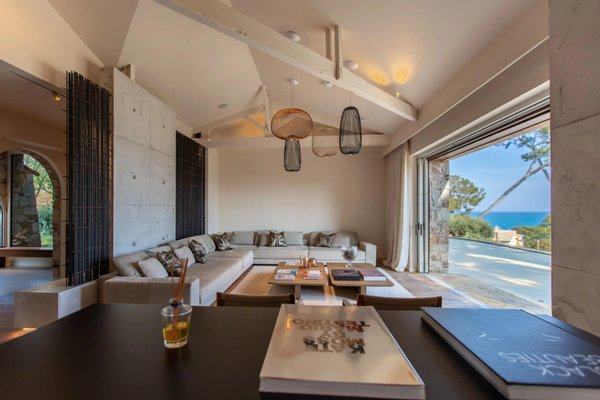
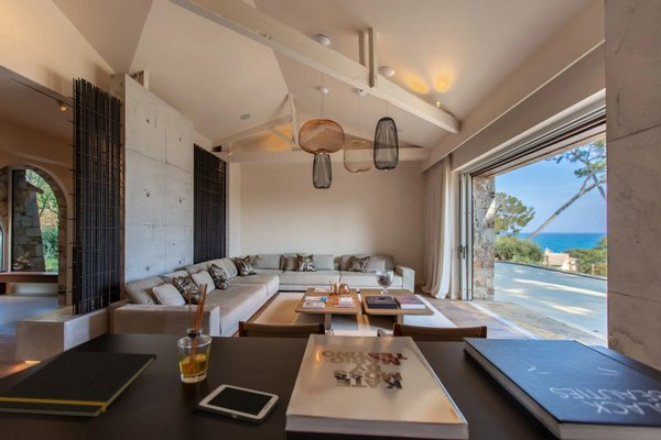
+ cell phone [196,383,281,425]
+ notepad [0,350,158,418]
